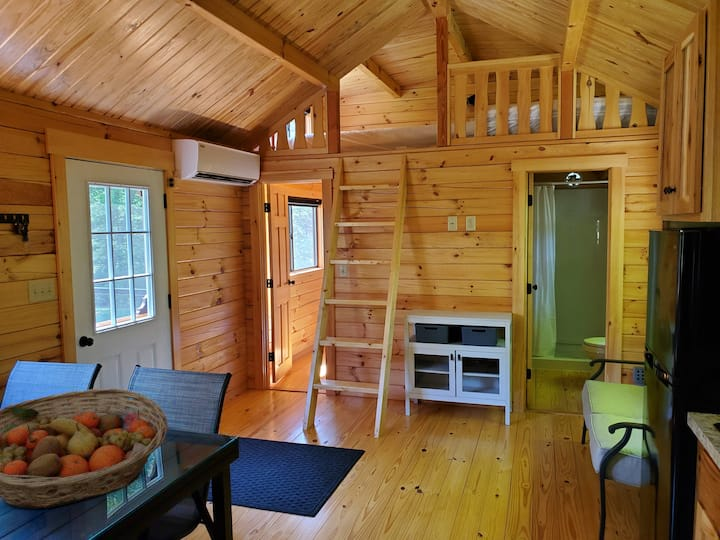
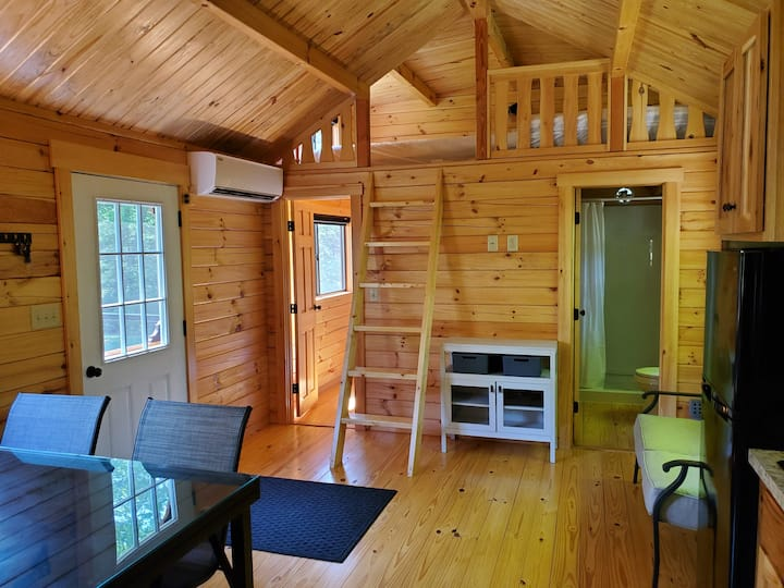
- fruit basket [0,387,169,510]
